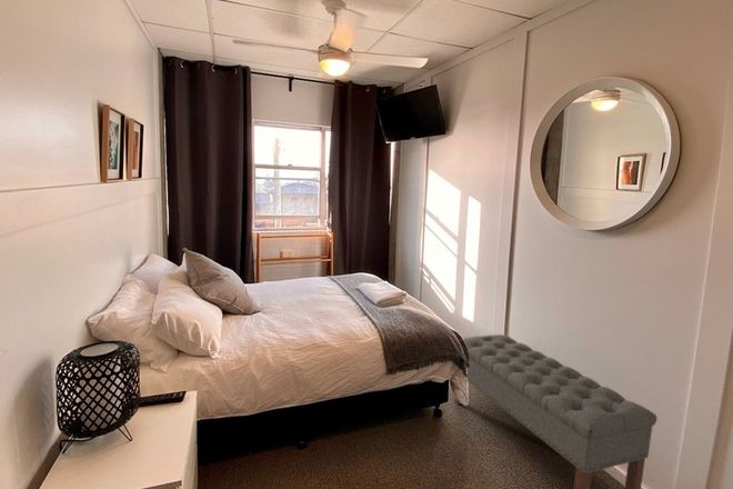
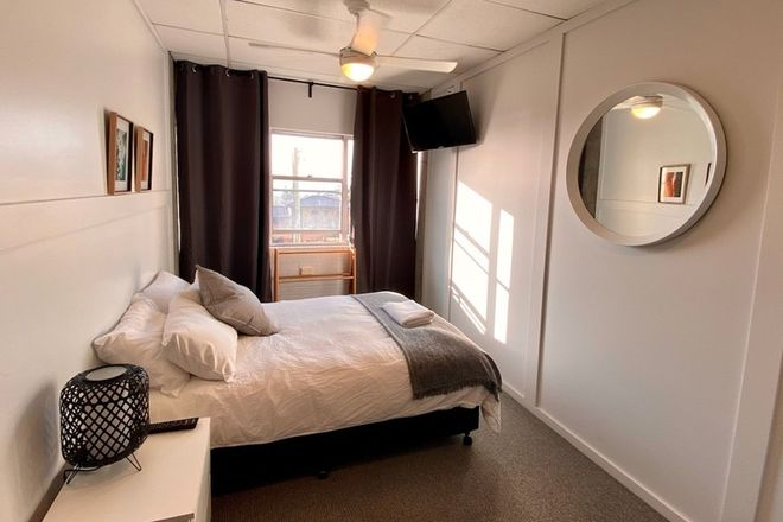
- bench [453,333,657,489]
